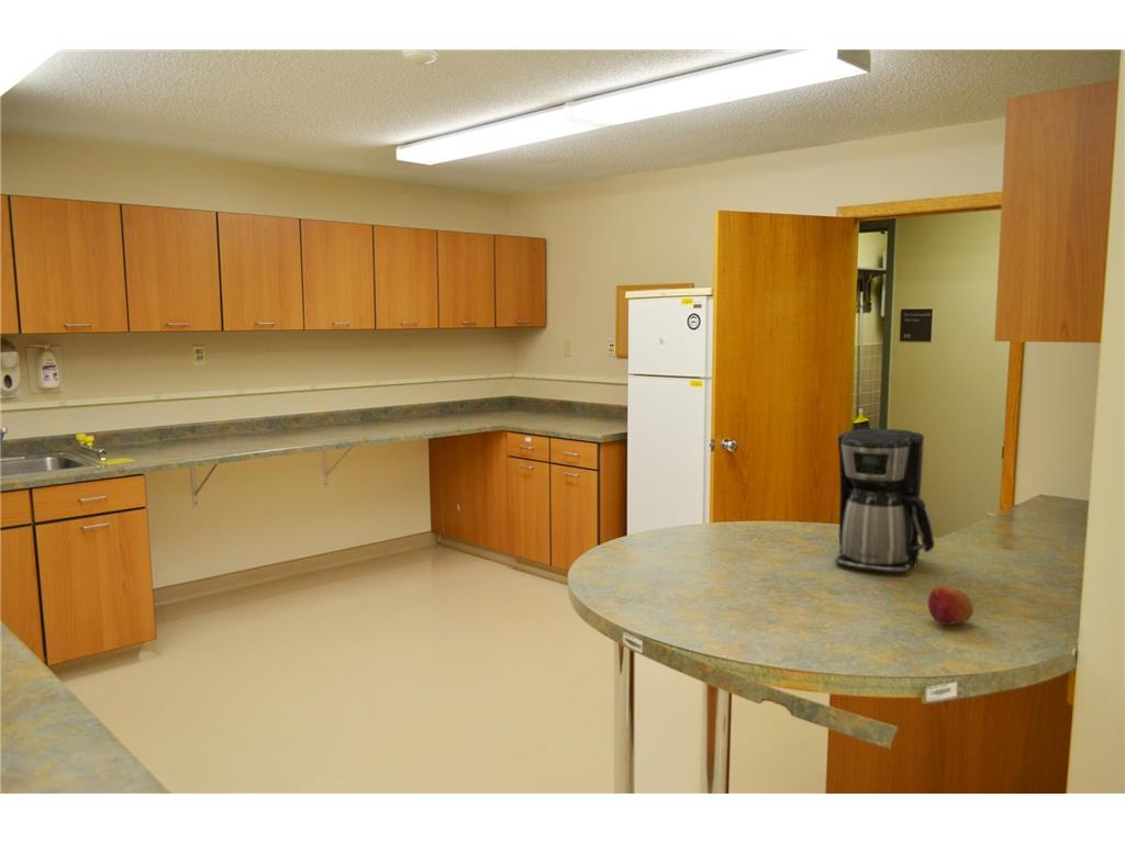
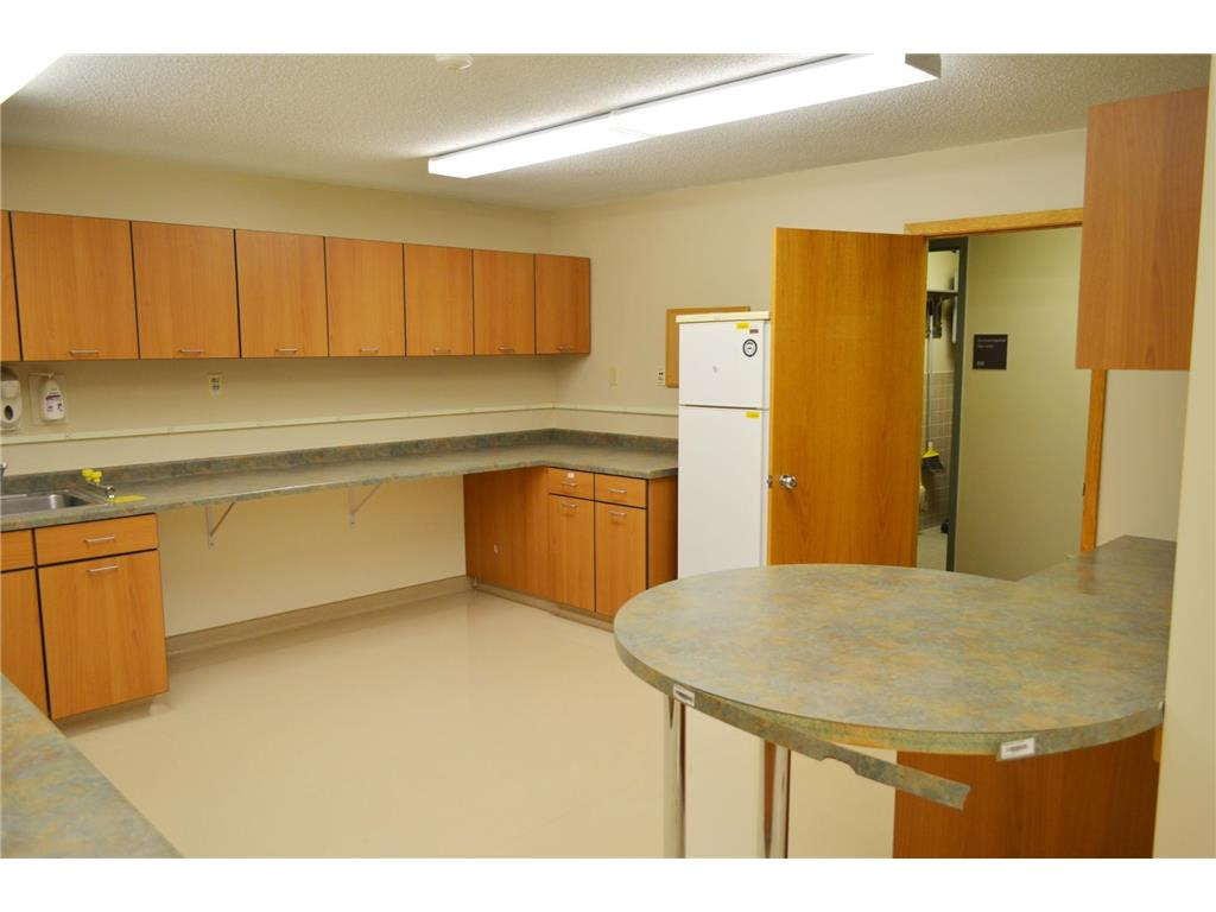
- coffee maker [833,427,936,574]
- fruit [927,585,974,626]
